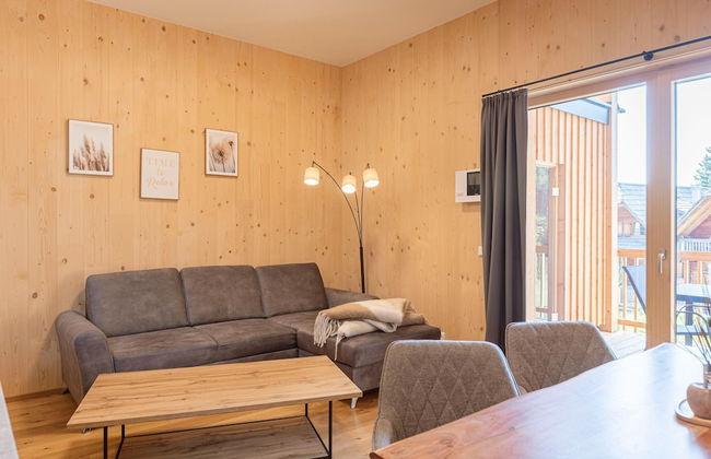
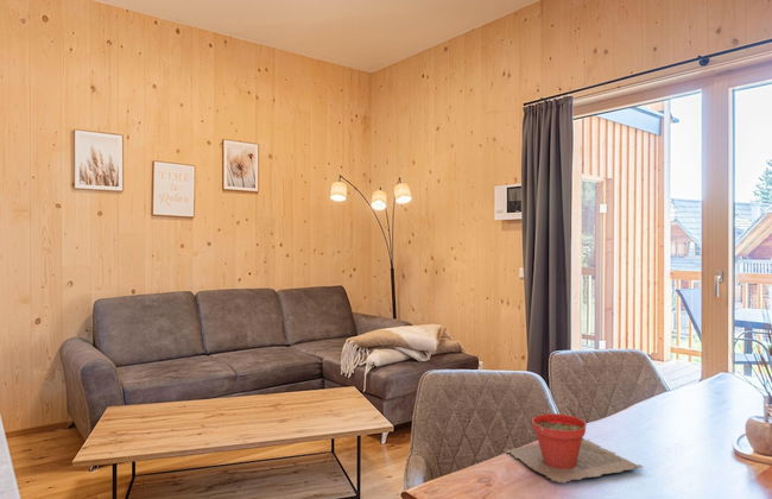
+ plant pot [505,412,645,484]
